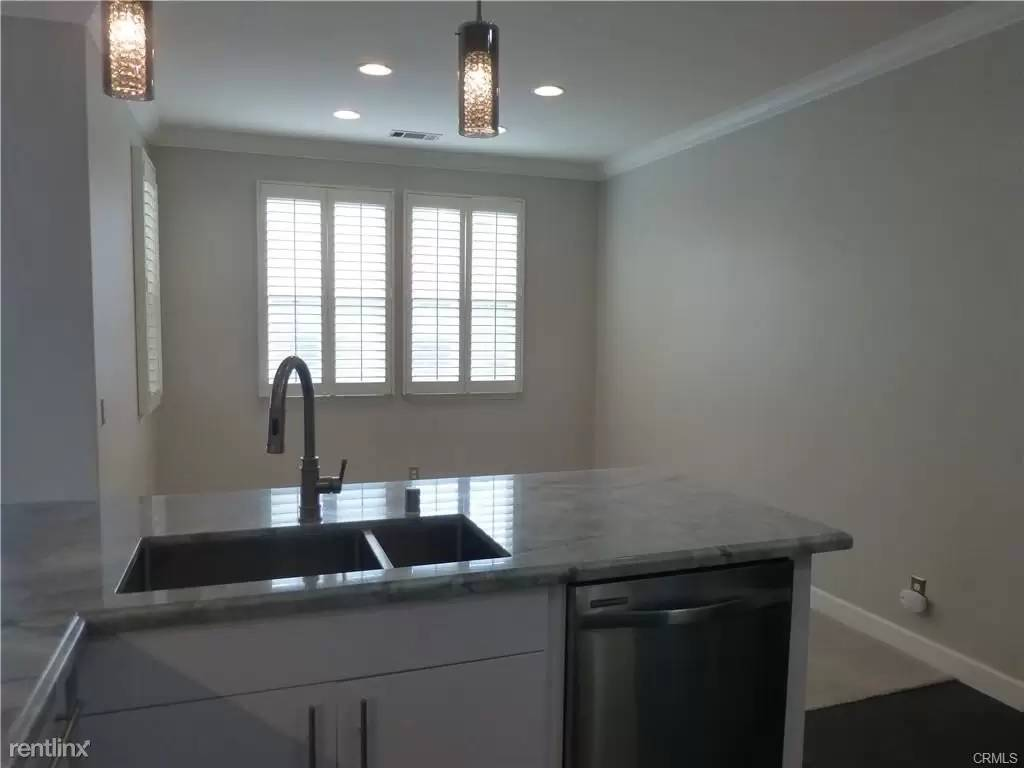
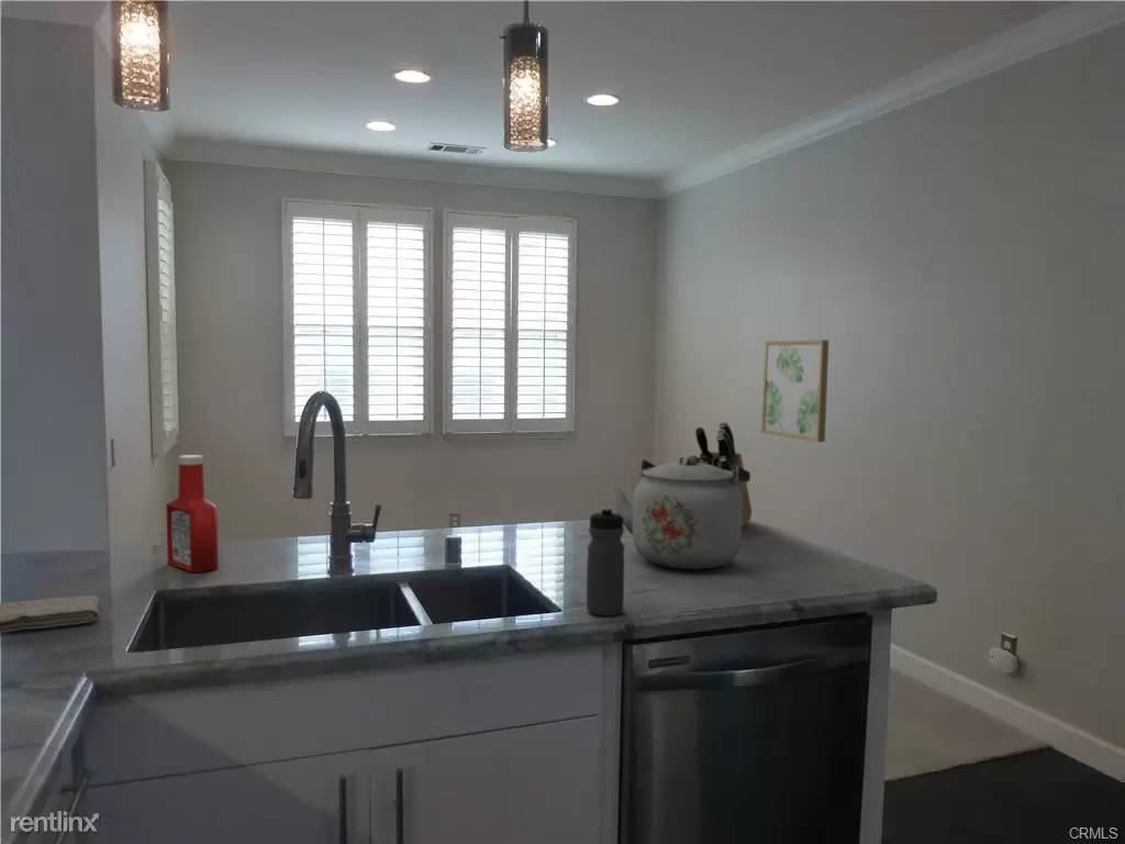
+ wall art [760,338,829,443]
+ knife block [691,421,753,529]
+ washcloth [0,595,101,634]
+ kettle [612,455,751,570]
+ water bottle [586,506,626,617]
+ soap bottle [165,454,220,574]
